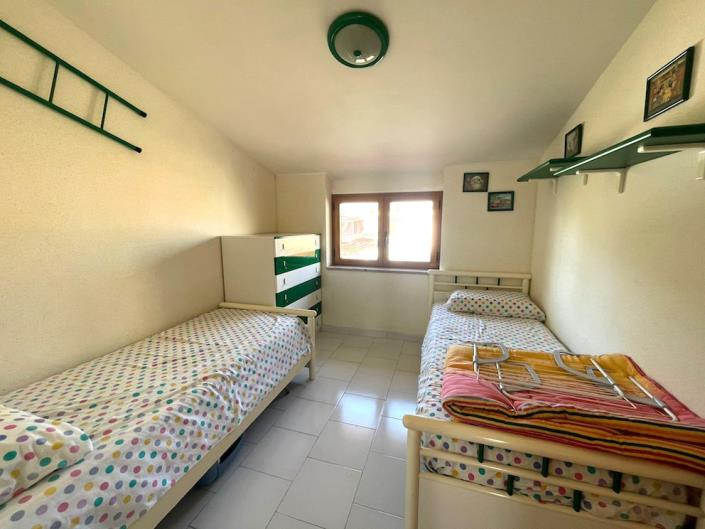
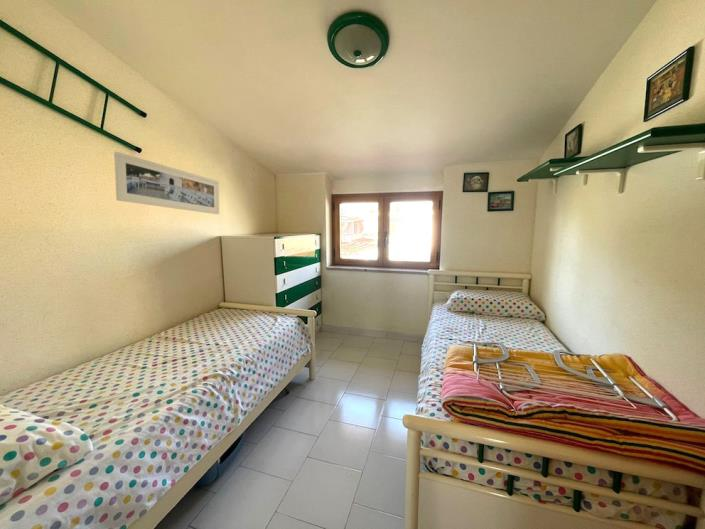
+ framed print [113,151,220,215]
